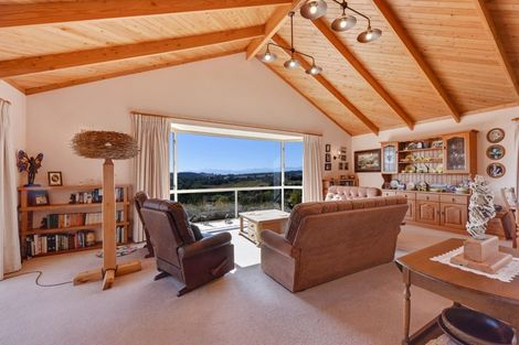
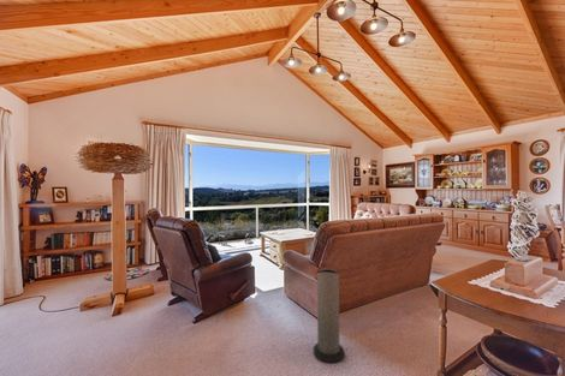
+ air purifier [313,267,346,364]
